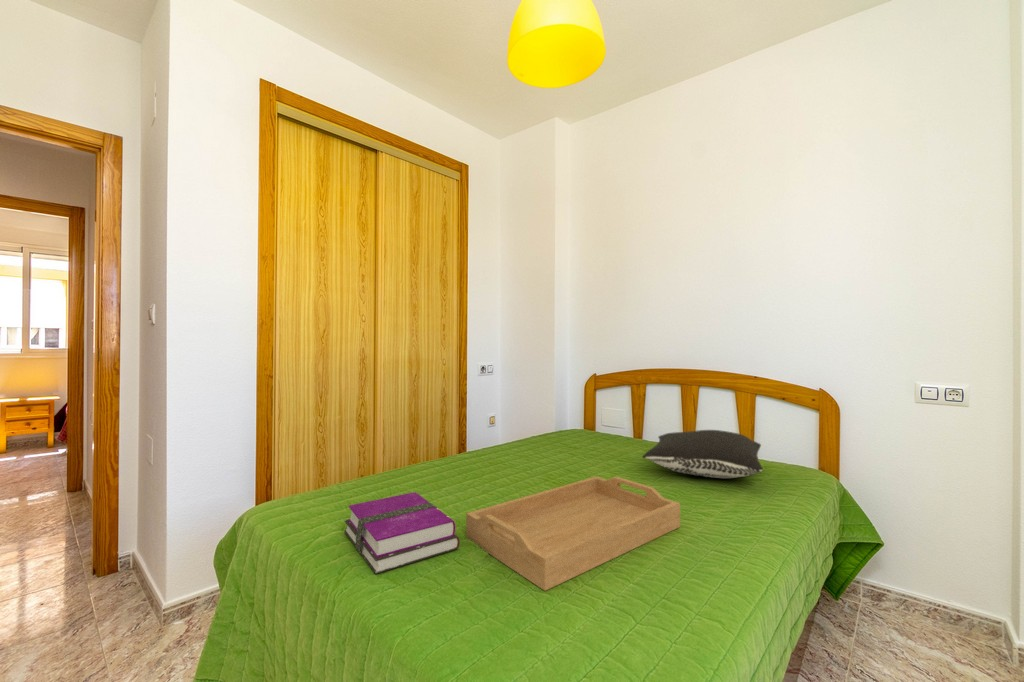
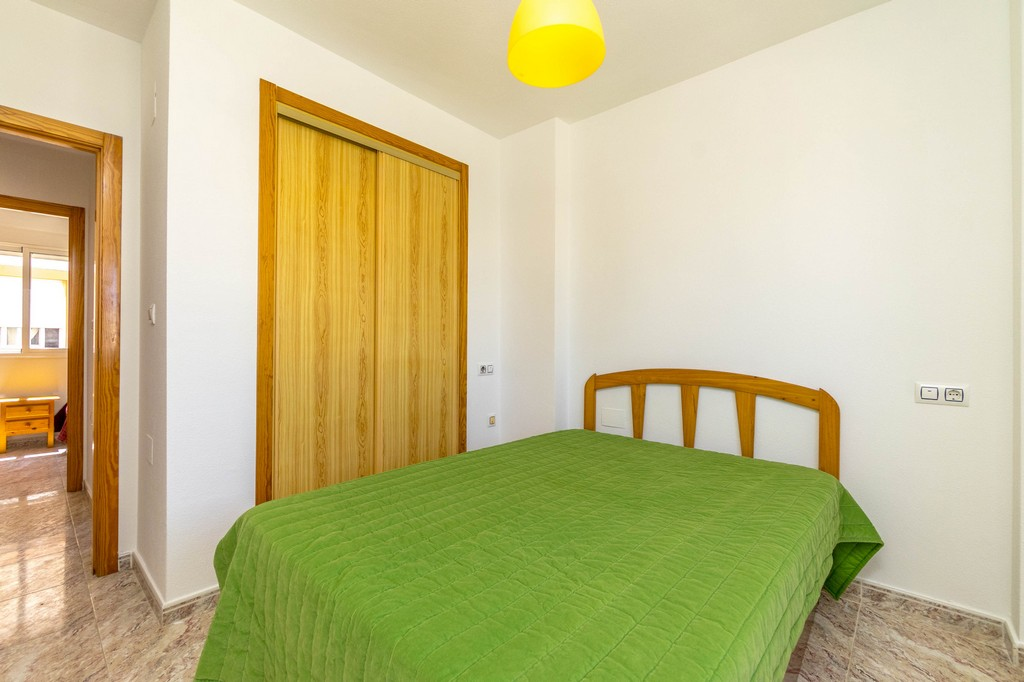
- hardback book [343,491,461,575]
- serving tray [465,476,681,592]
- pillow [642,429,763,479]
